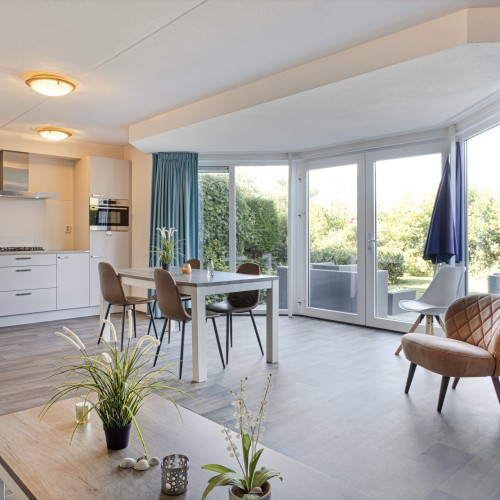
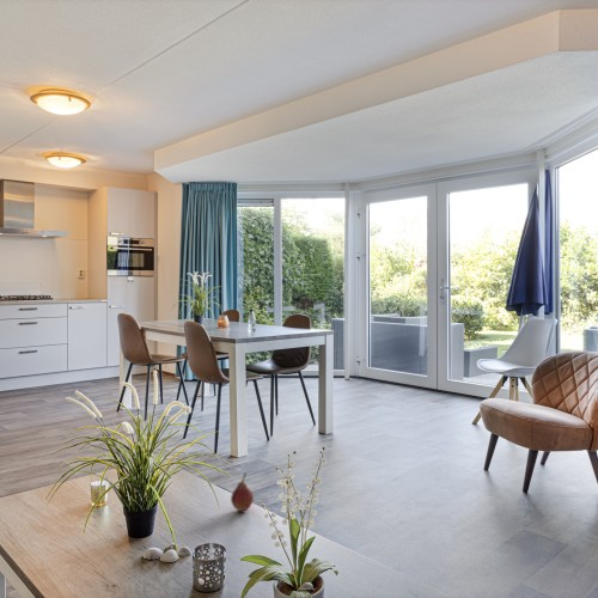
+ fruit [230,471,255,512]
